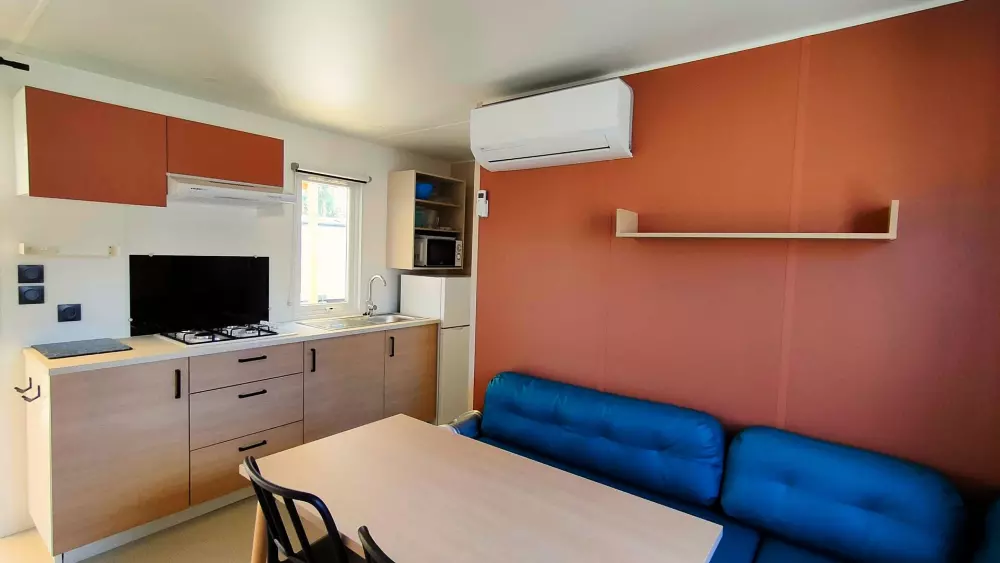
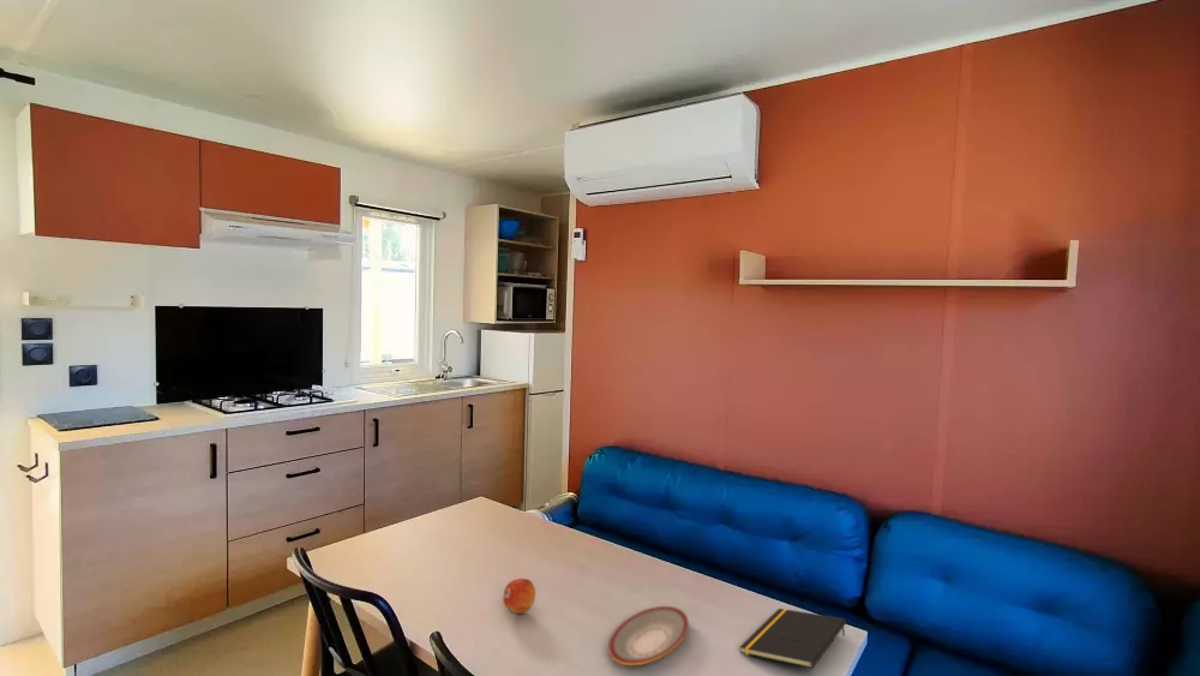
+ notepad [739,608,847,670]
+ plate [607,605,690,666]
+ fruit [502,578,536,615]
